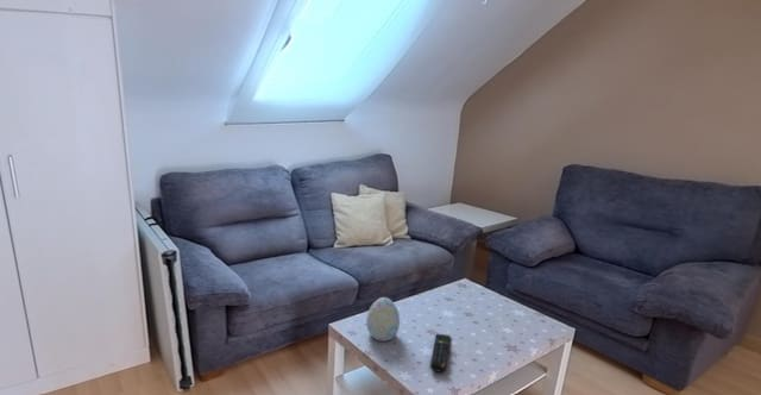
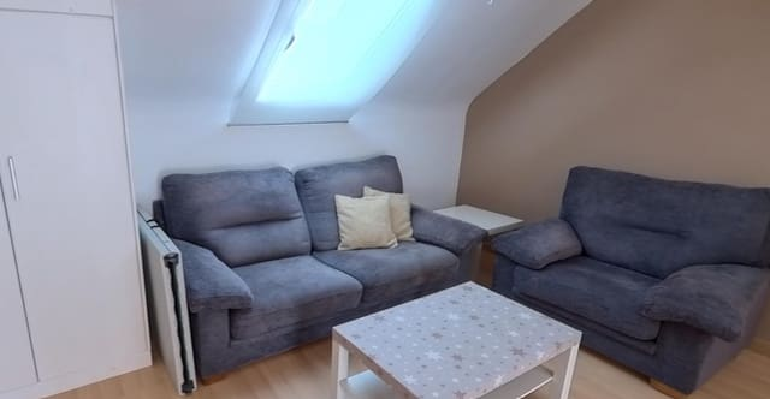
- remote control [429,332,452,374]
- decorative egg [365,296,401,343]
